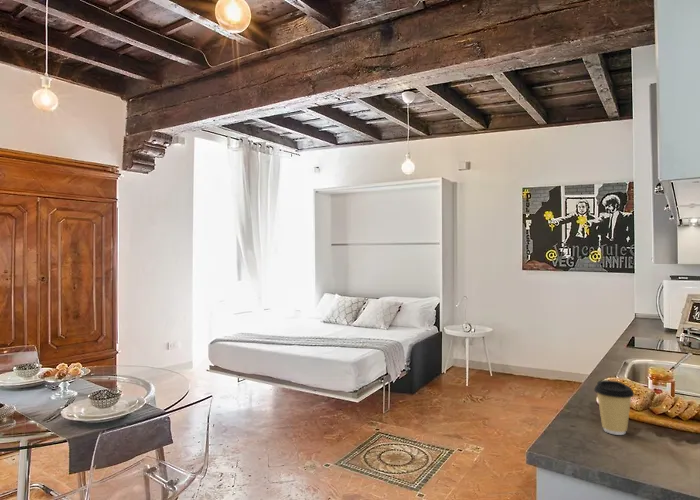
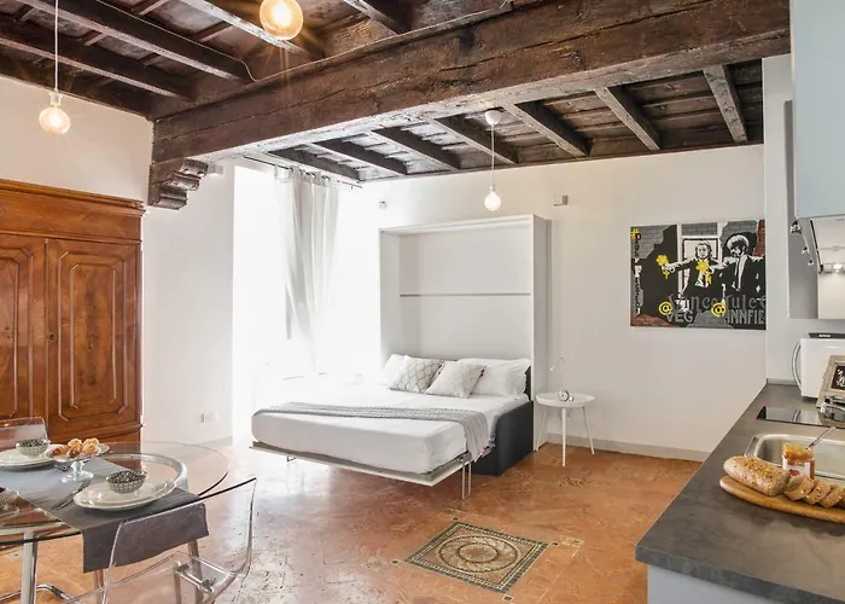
- coffee cup [593,379,635,436]
